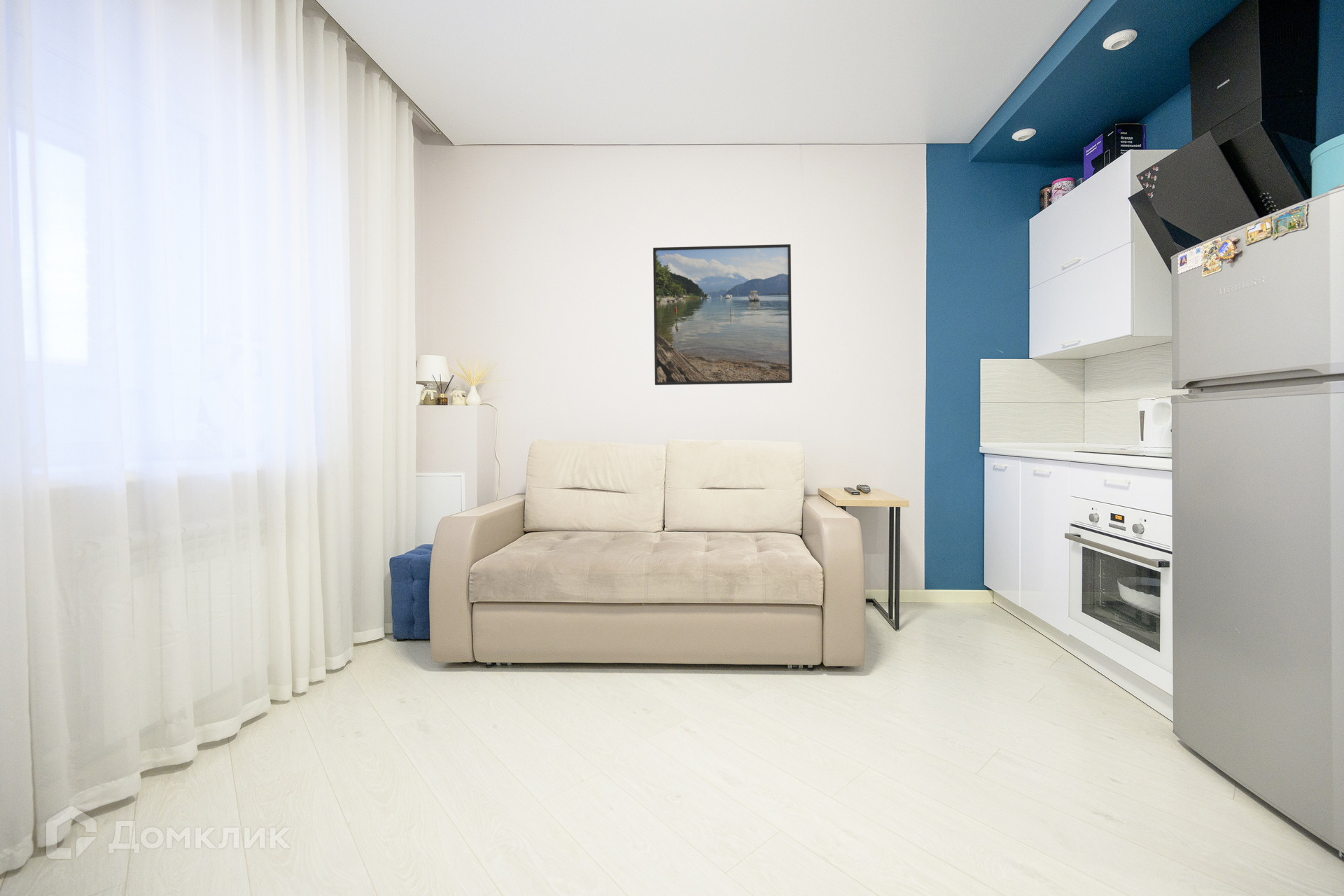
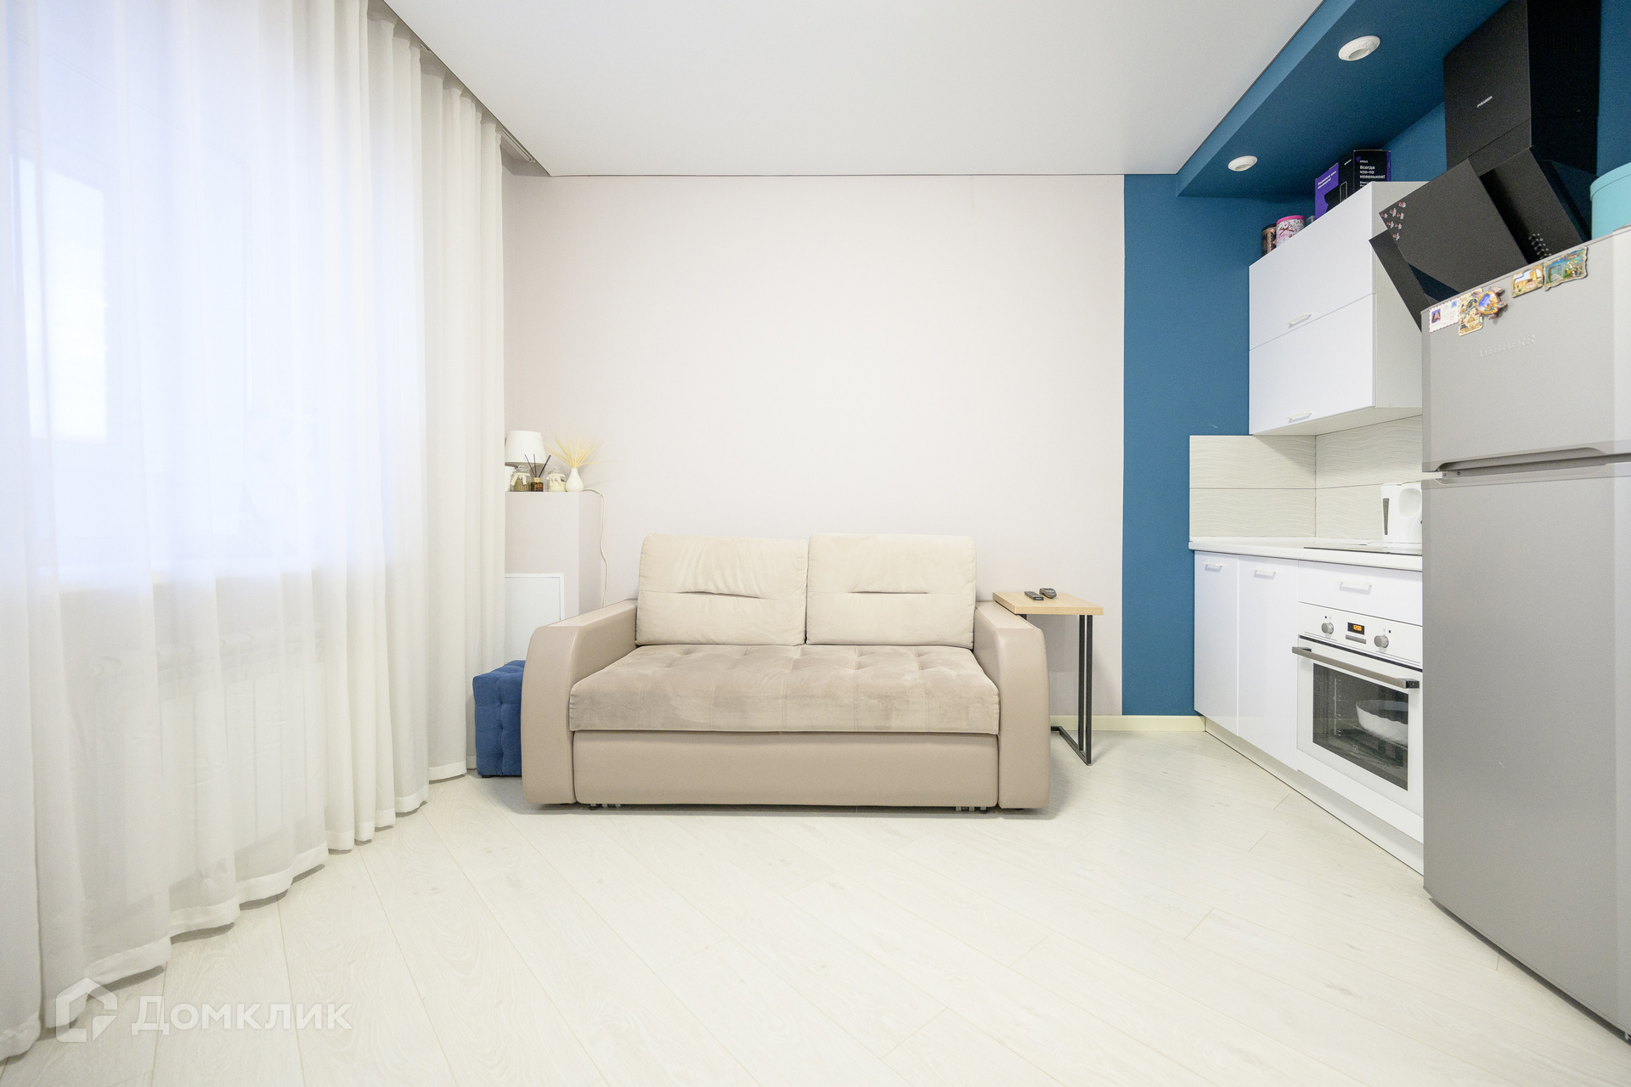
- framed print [652,244,793,386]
